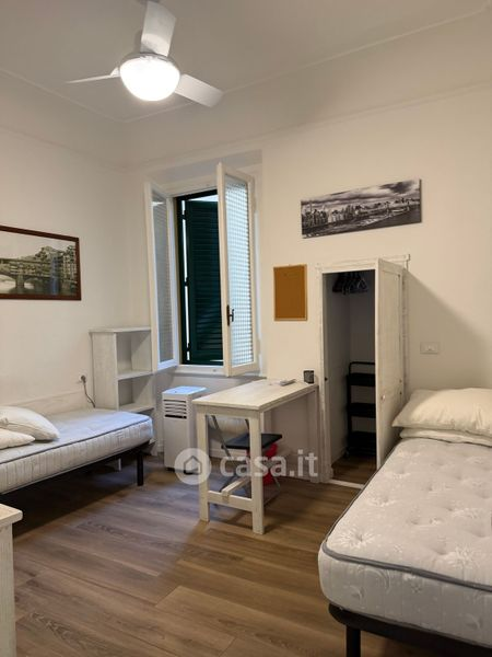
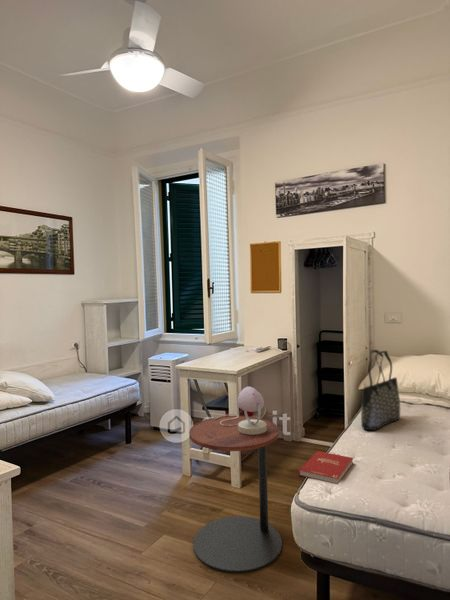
+ table lamp [214,385,267,435]
+ tote bag [360,349,401,431]
+ book [297,450,354,485]
+ side table [188,415,283,574]
